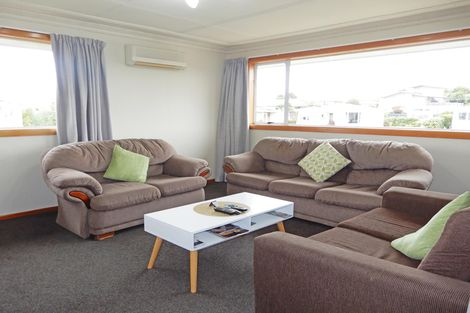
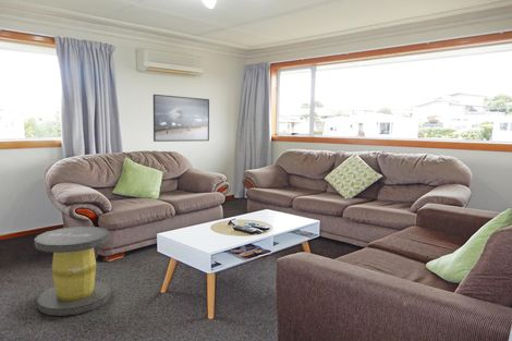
+ stool [34,226,112,317]
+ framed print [153,94,210,143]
